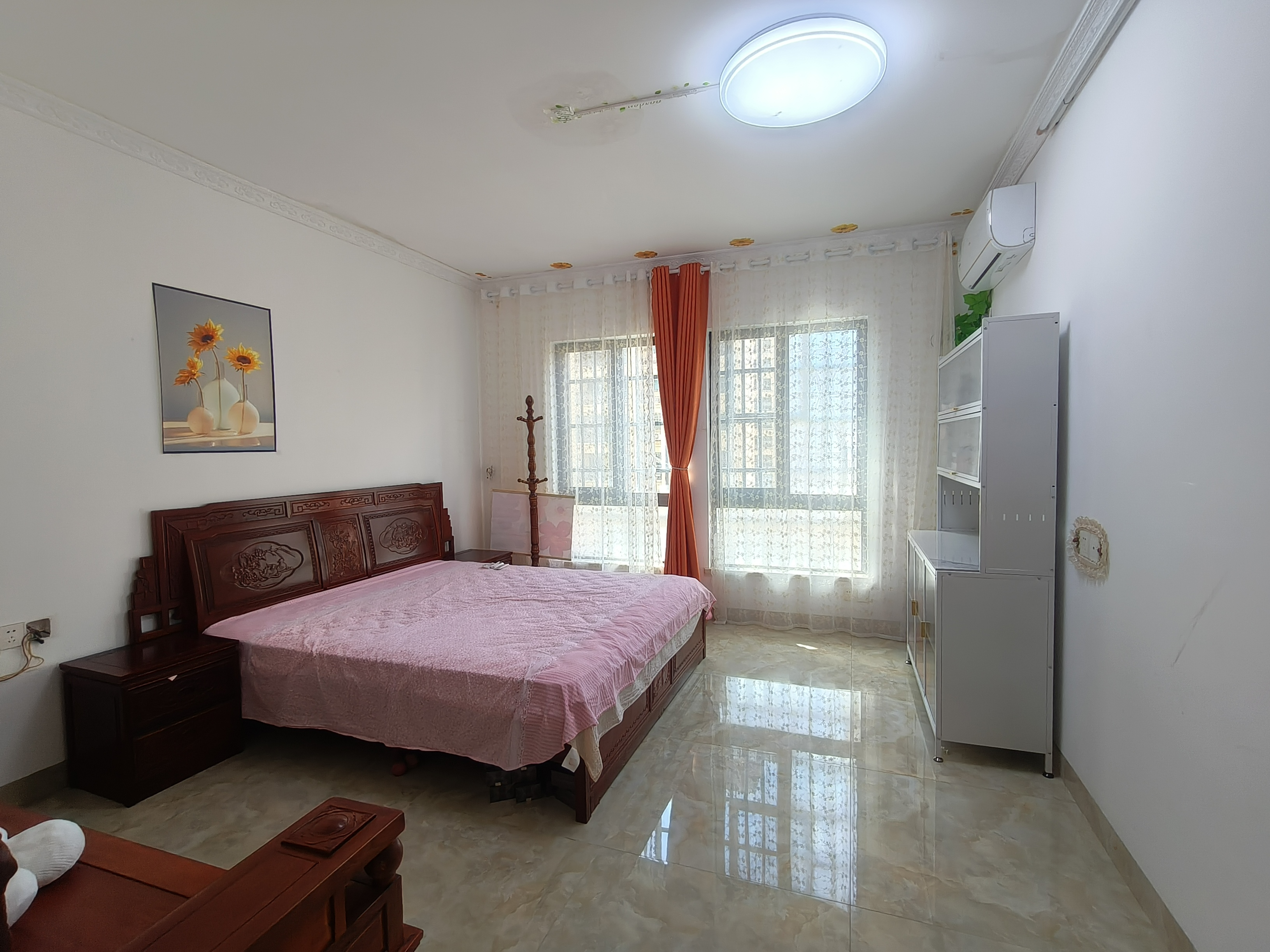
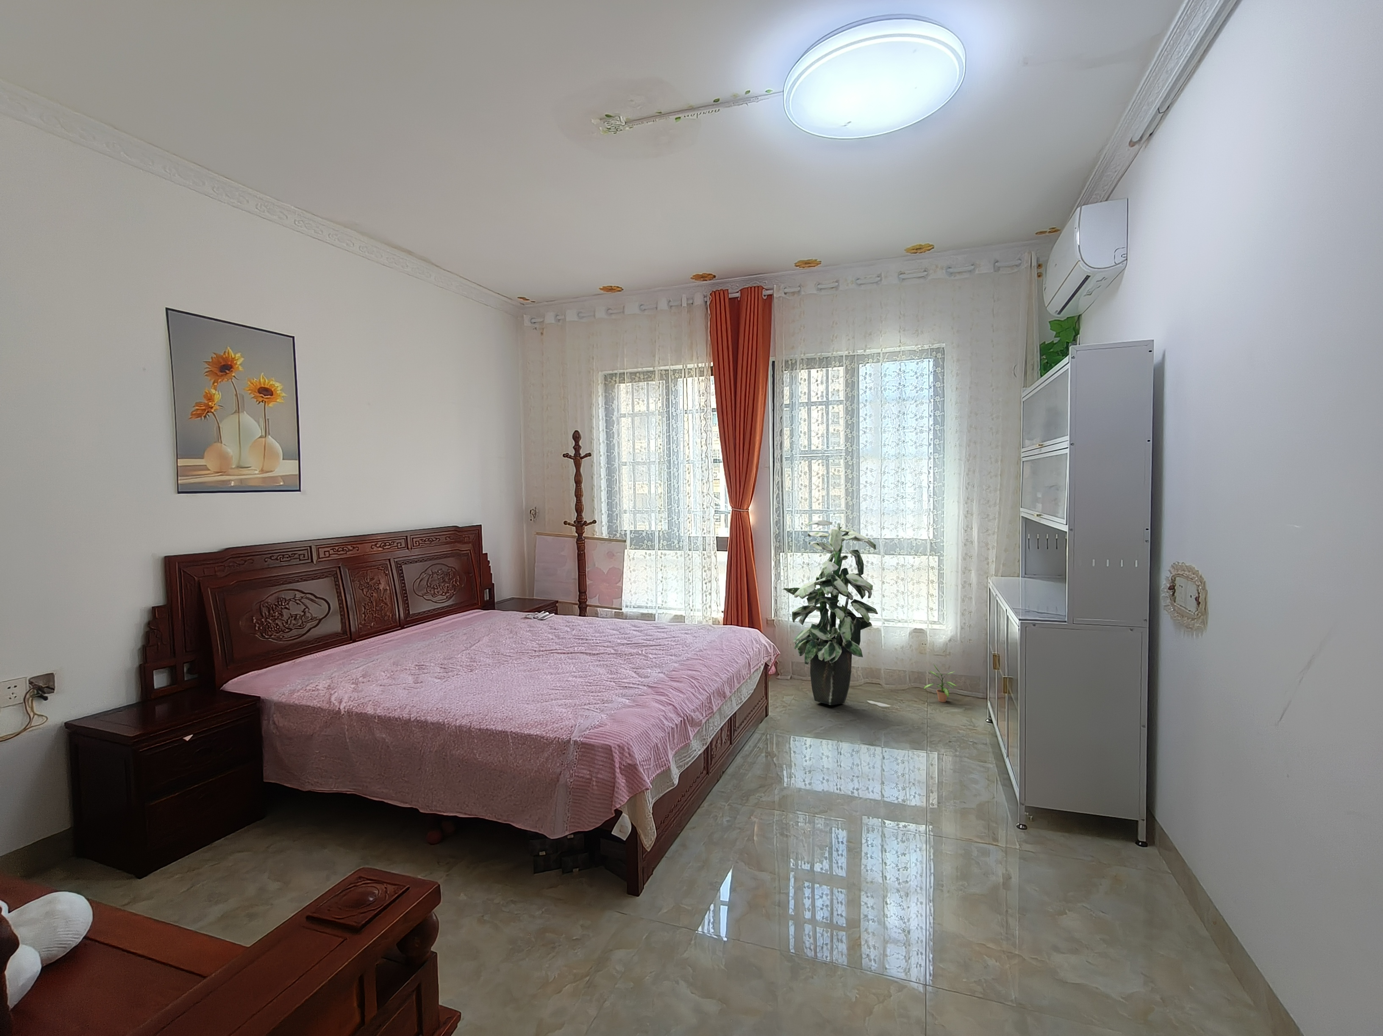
+ indoor plant [783,520,879,705]
+ potted plant [923,663,957,703]
